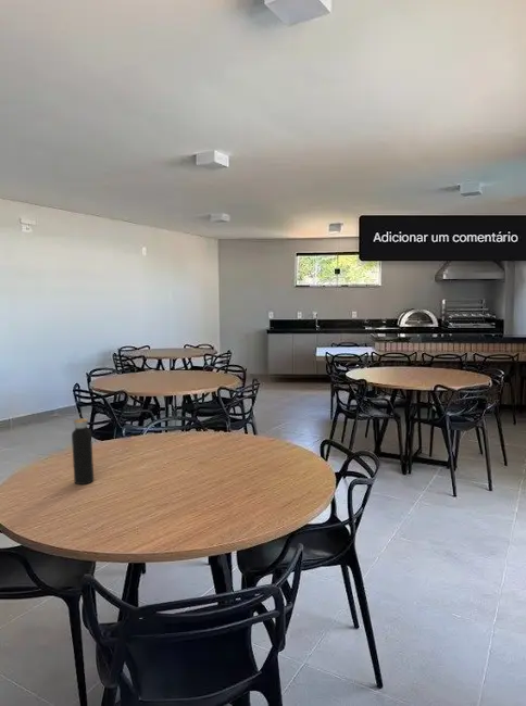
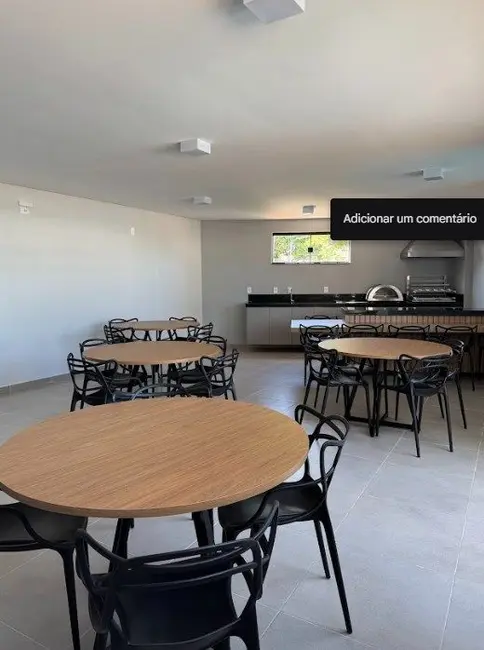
- water bottle [71,413,95,486]
